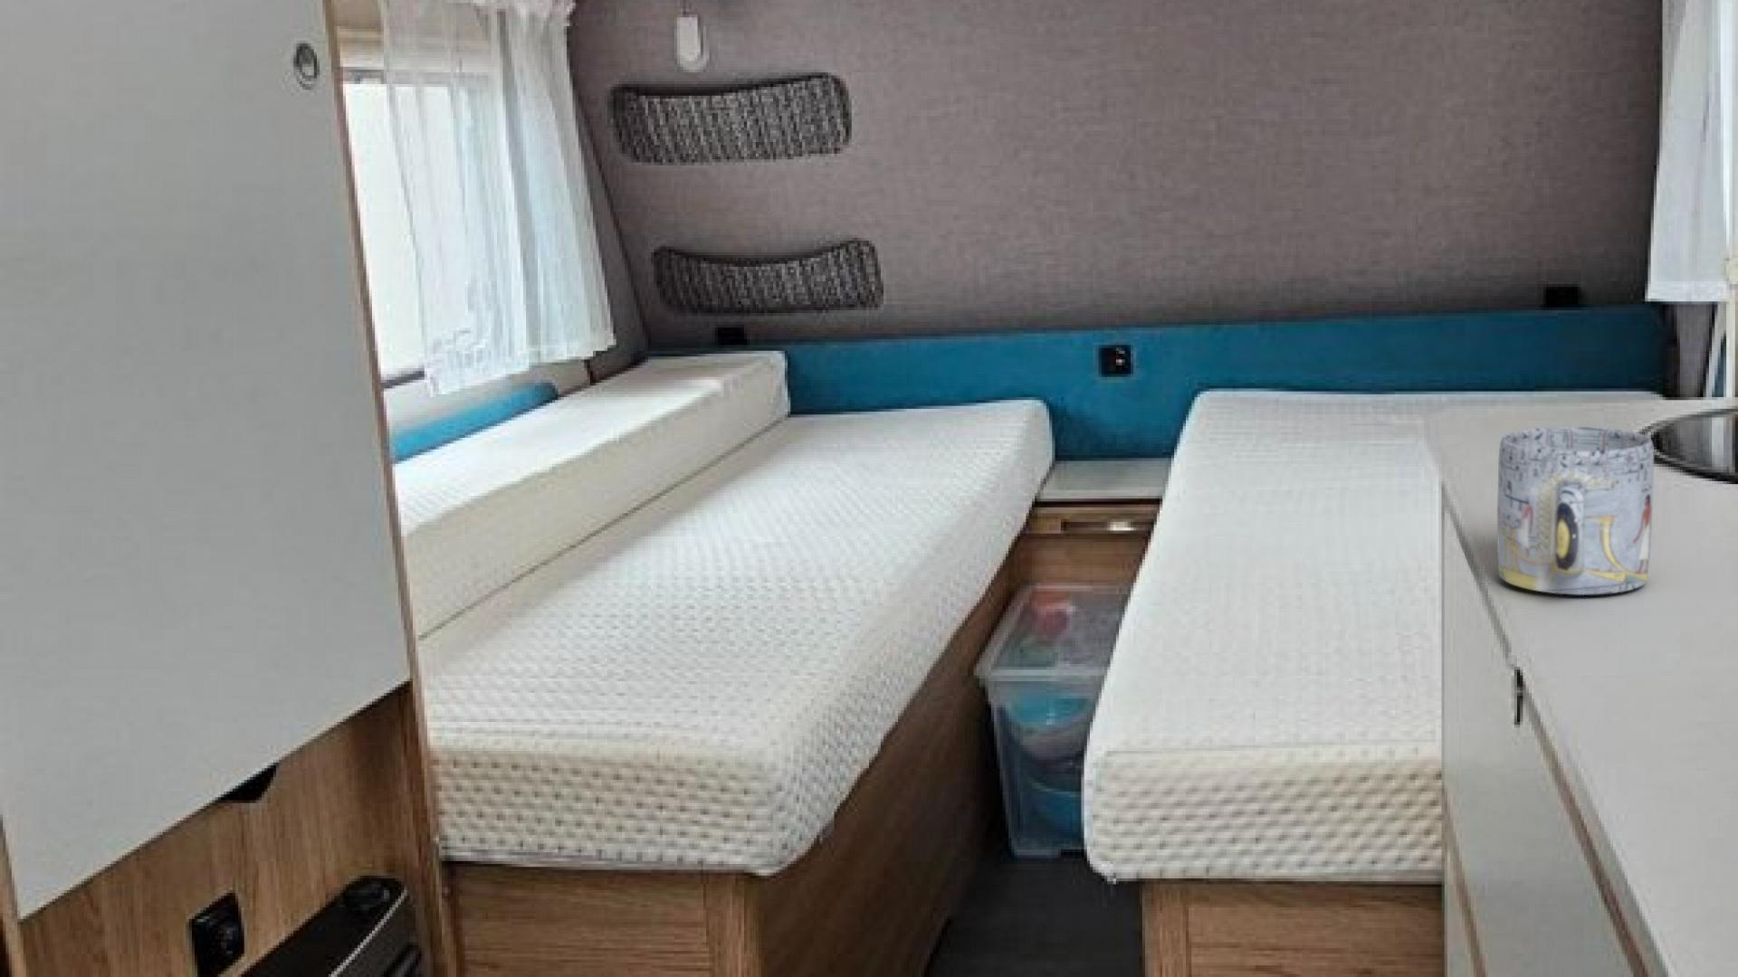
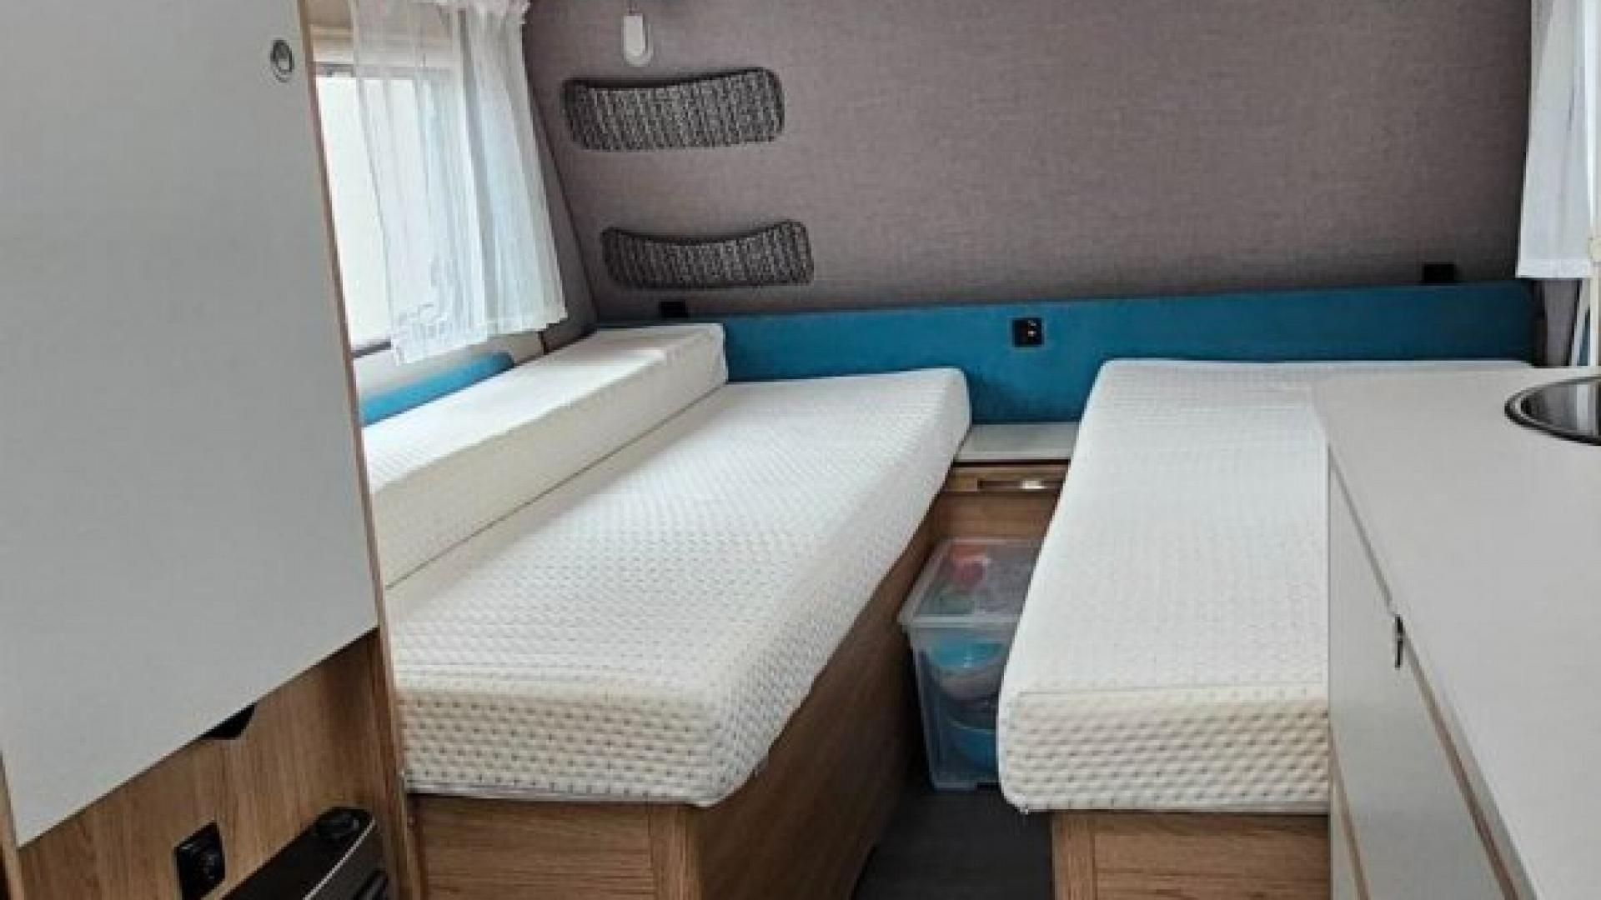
- mug [1497,426,1654,596]
